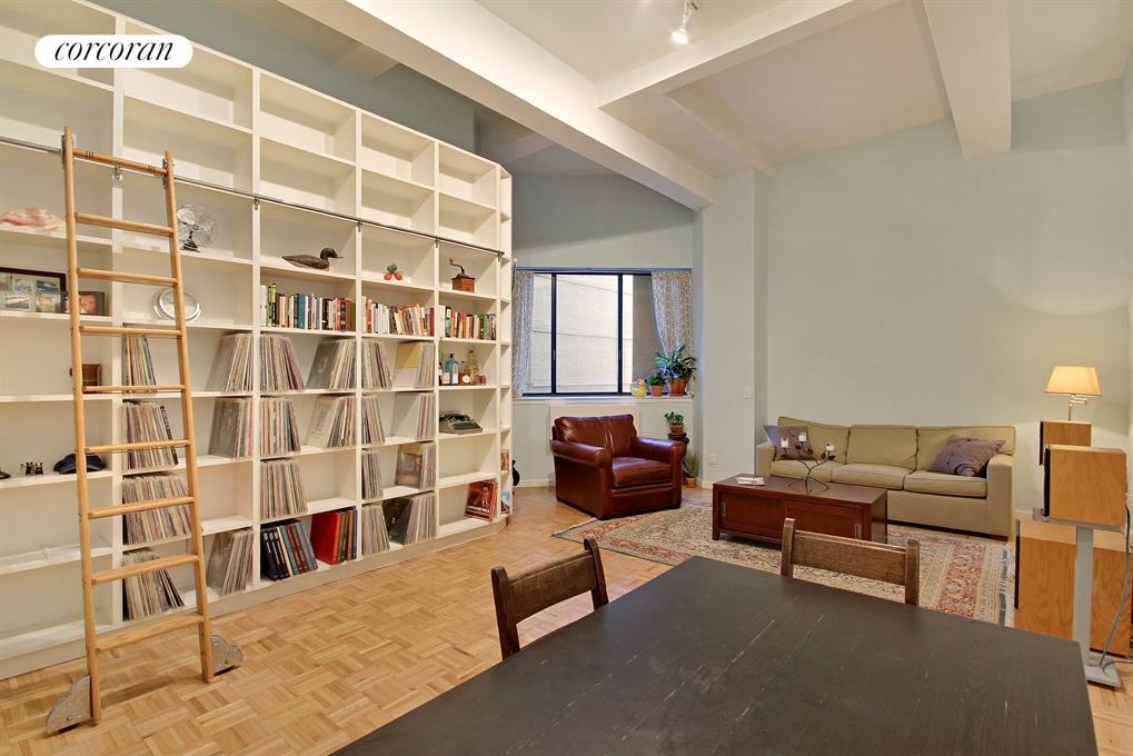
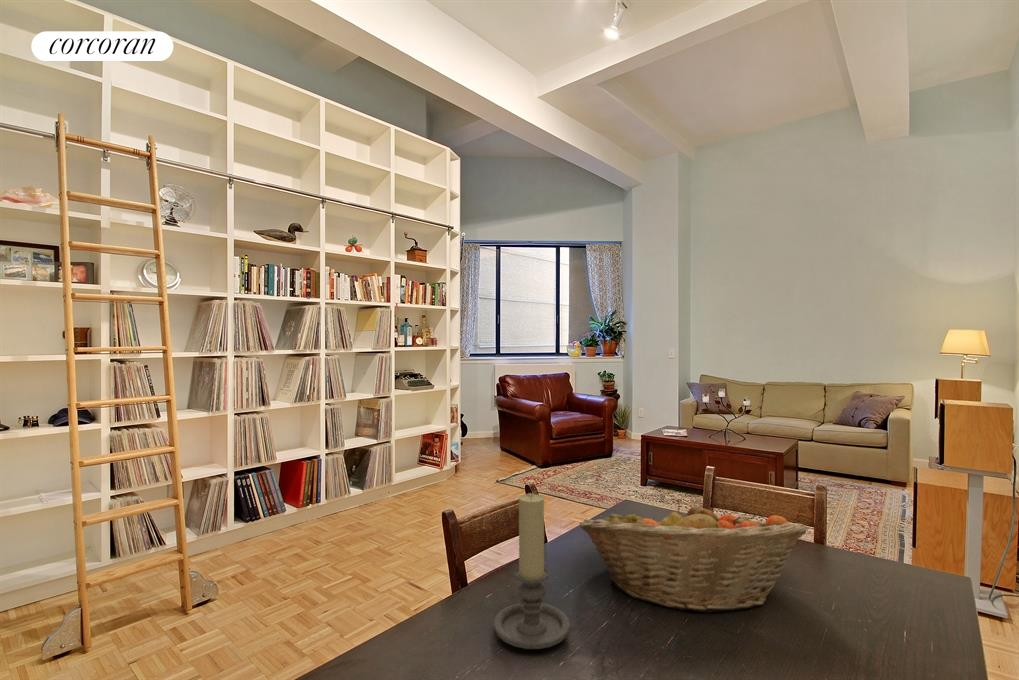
+ fruit basket [579,499,808,614]
+ candle holder [493,492,571,650]
